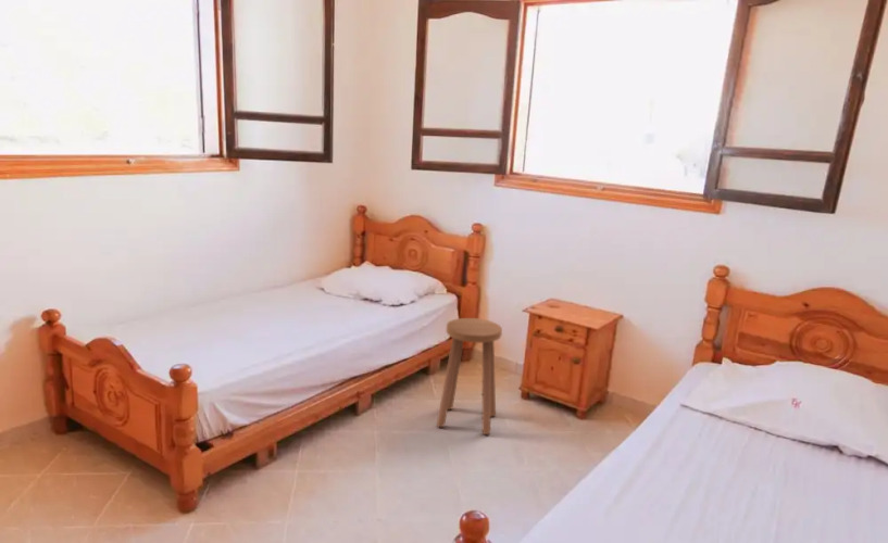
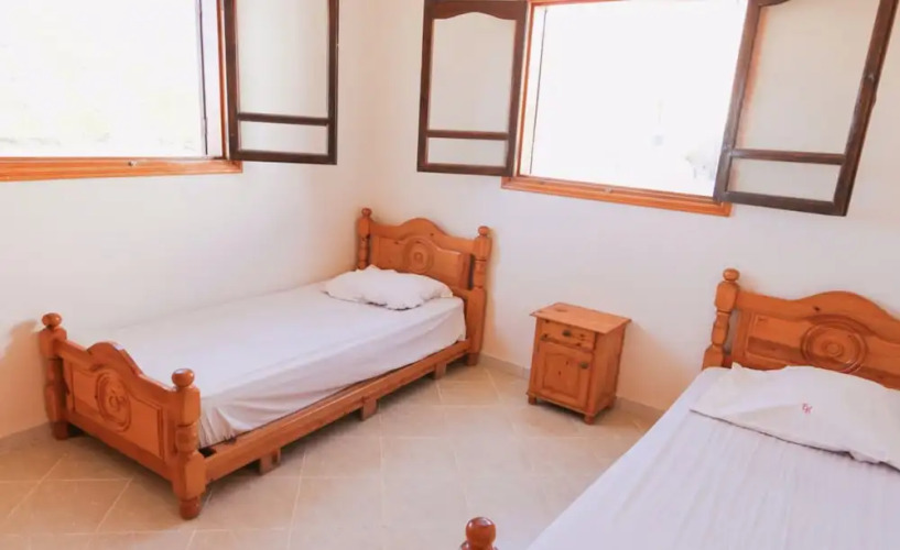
- stool [436,317,503,435]
